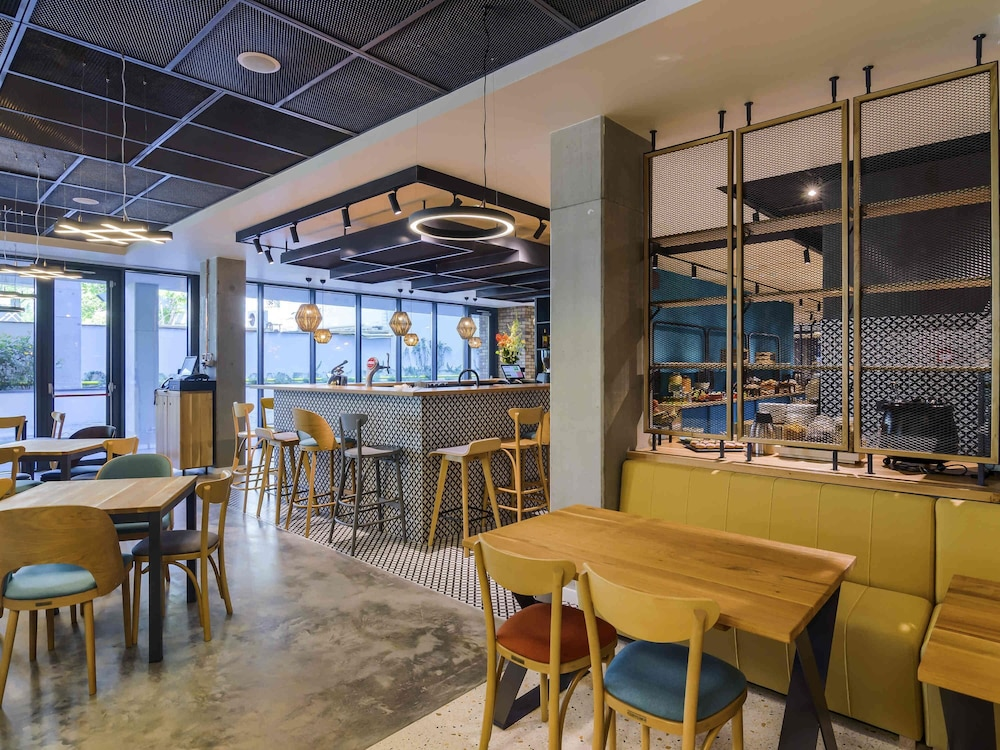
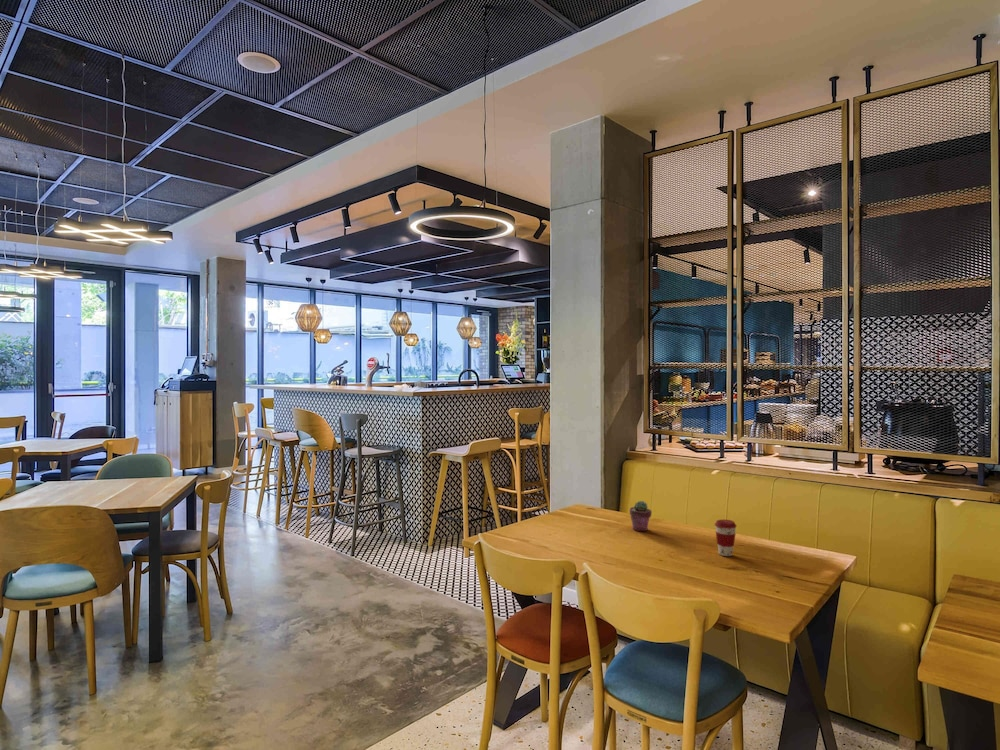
+ coffee cup [714,519,737,557]
+ potted succulent [628,500,653,532]
